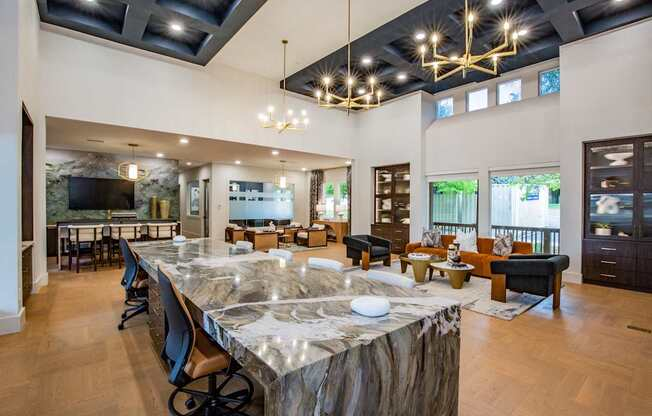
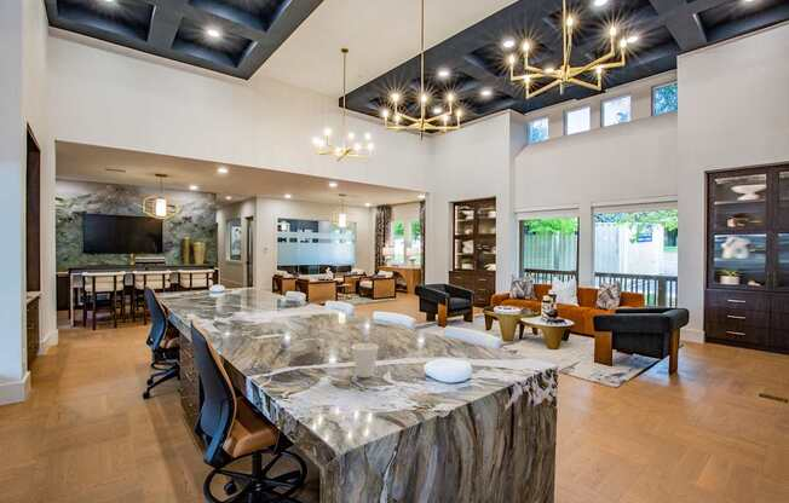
+ cup [350,342,380,378]
